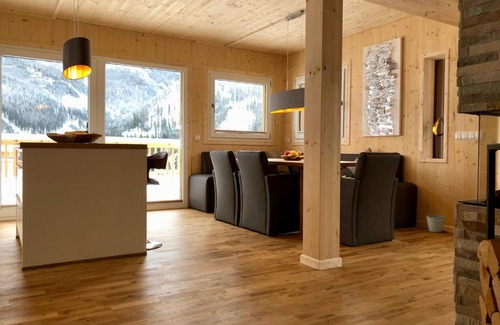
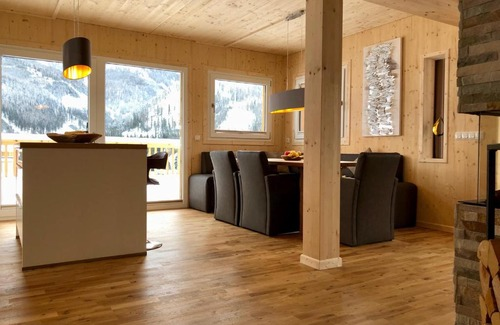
- bucket [426,206,446,233]
